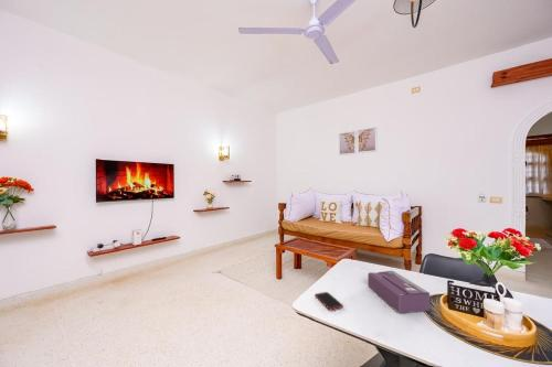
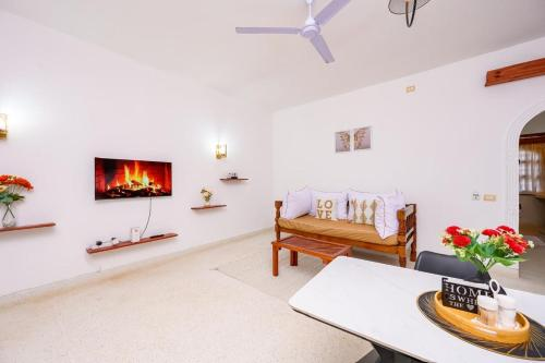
- tissue box [367,270,431,314]
- cell phone [314,291,344,311]
